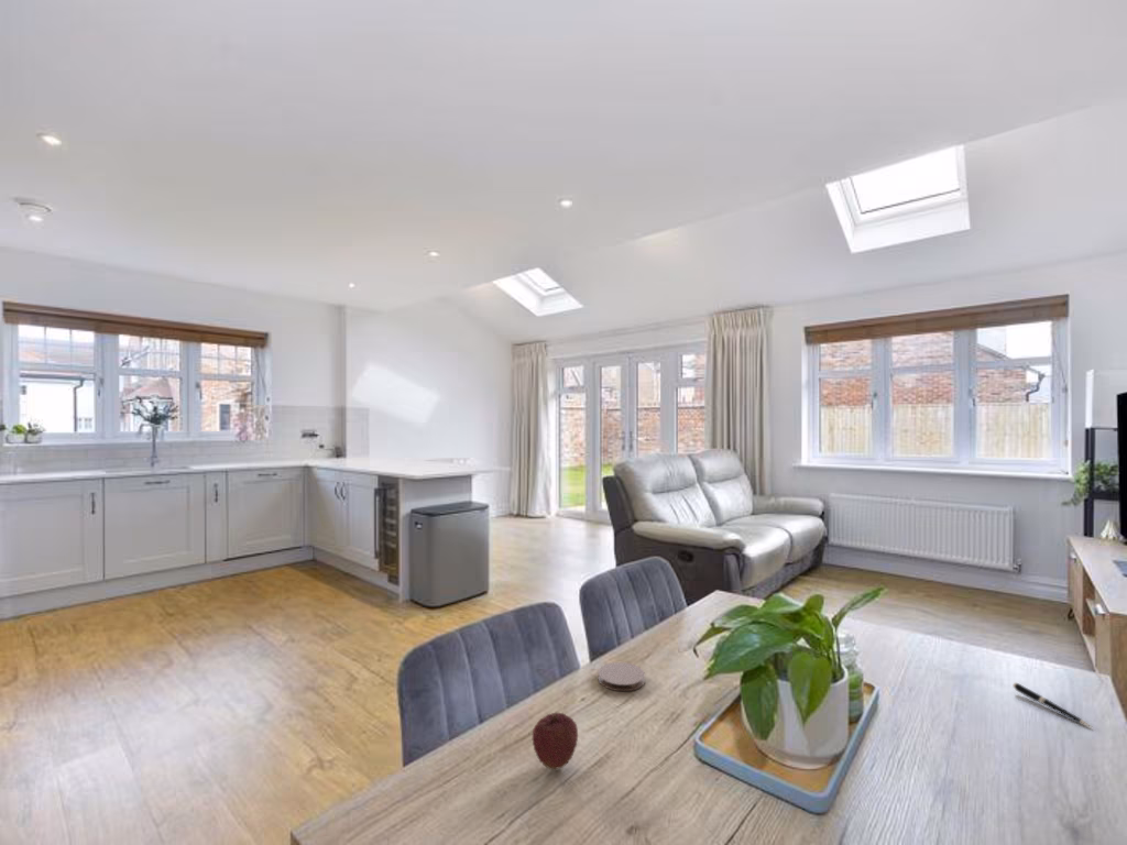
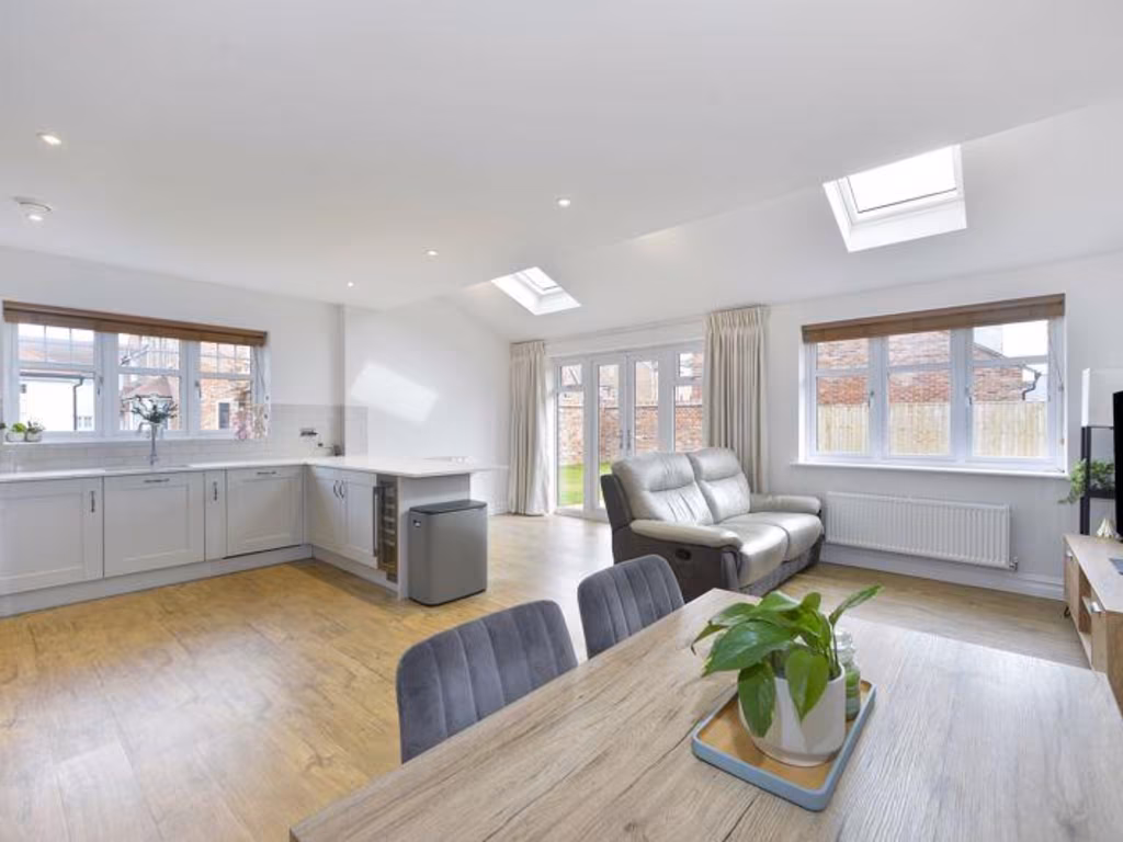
- coaster [597,661,646,692]
- pen [1011,681,1094,729]
- fruit [532,712,579,770]
